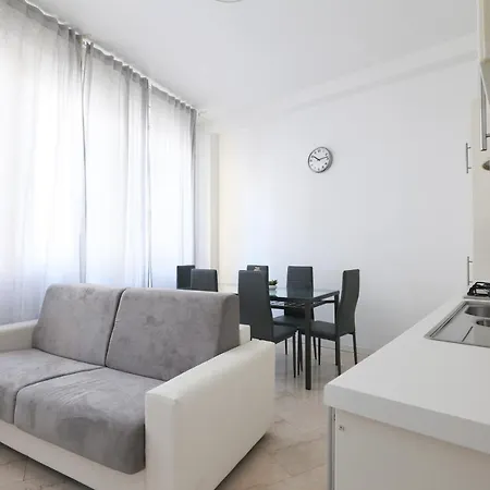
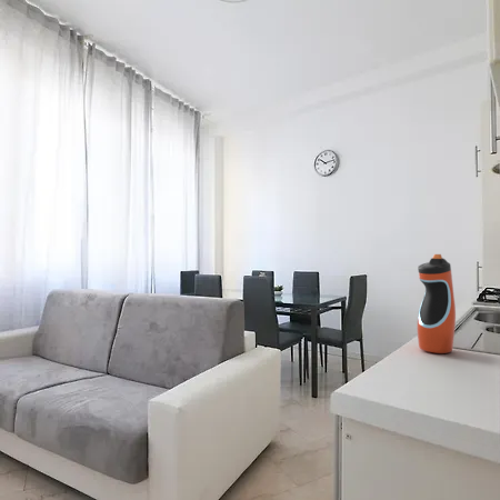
+ water bottle [417,253,457,354]
